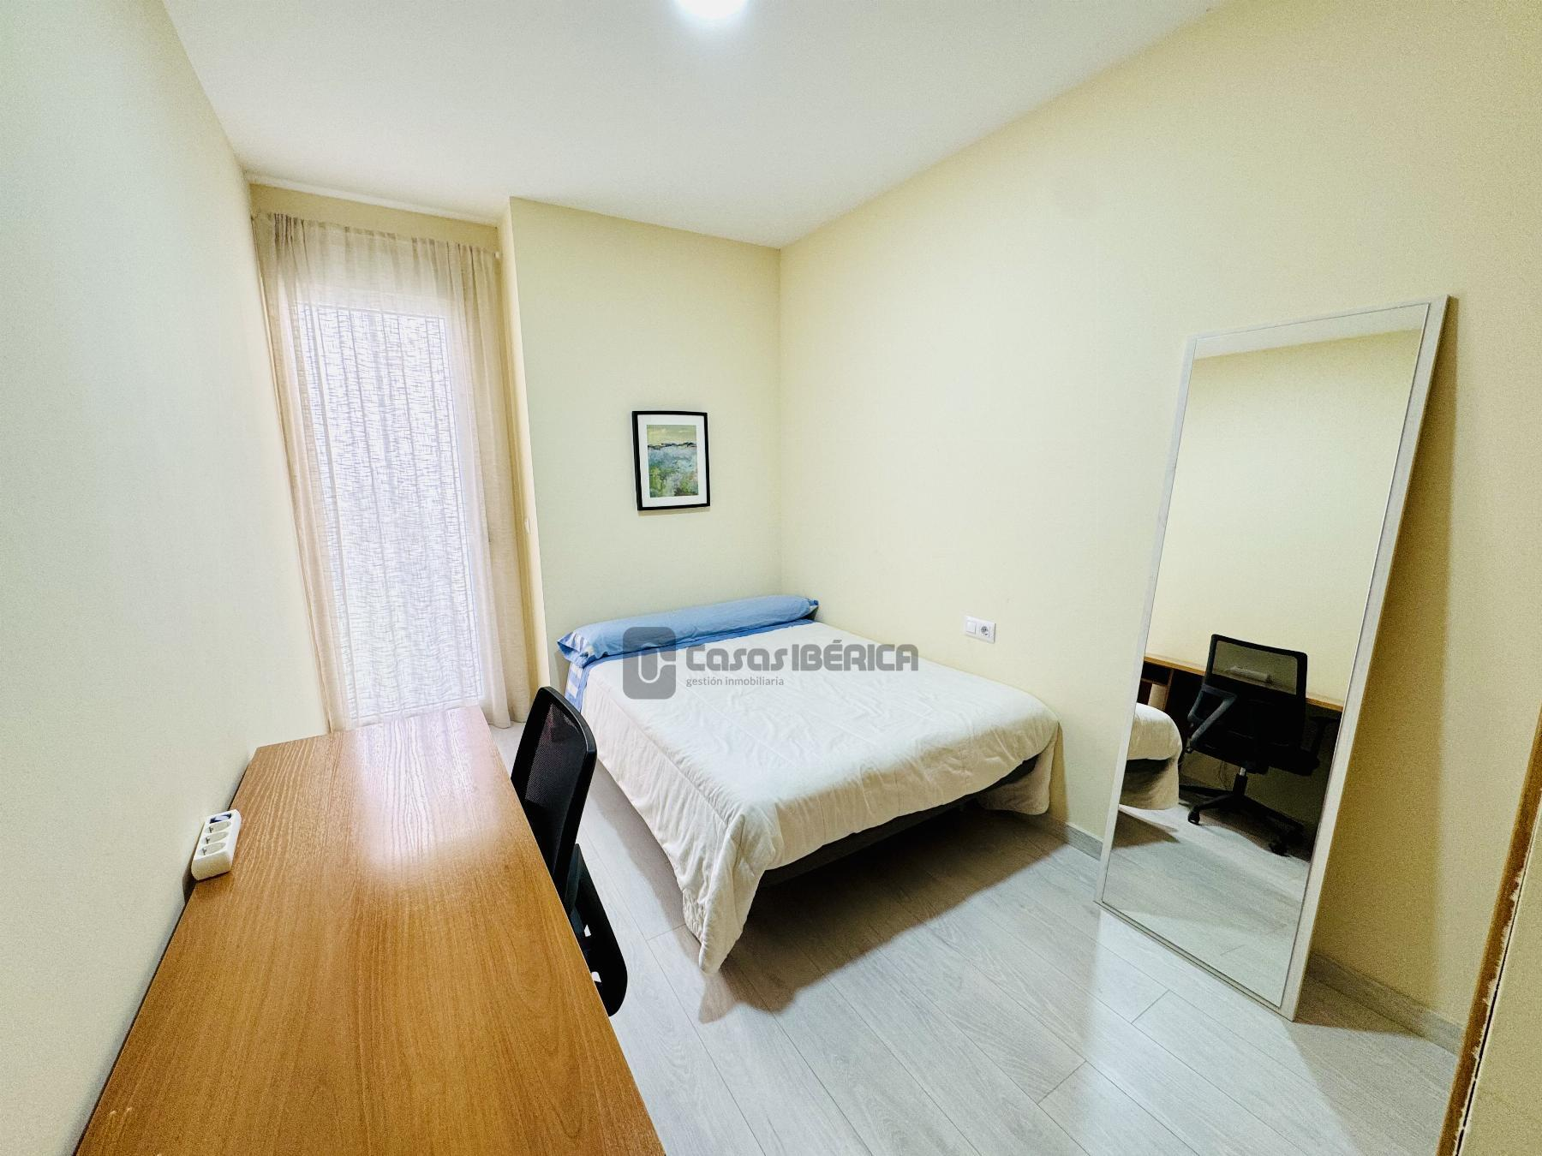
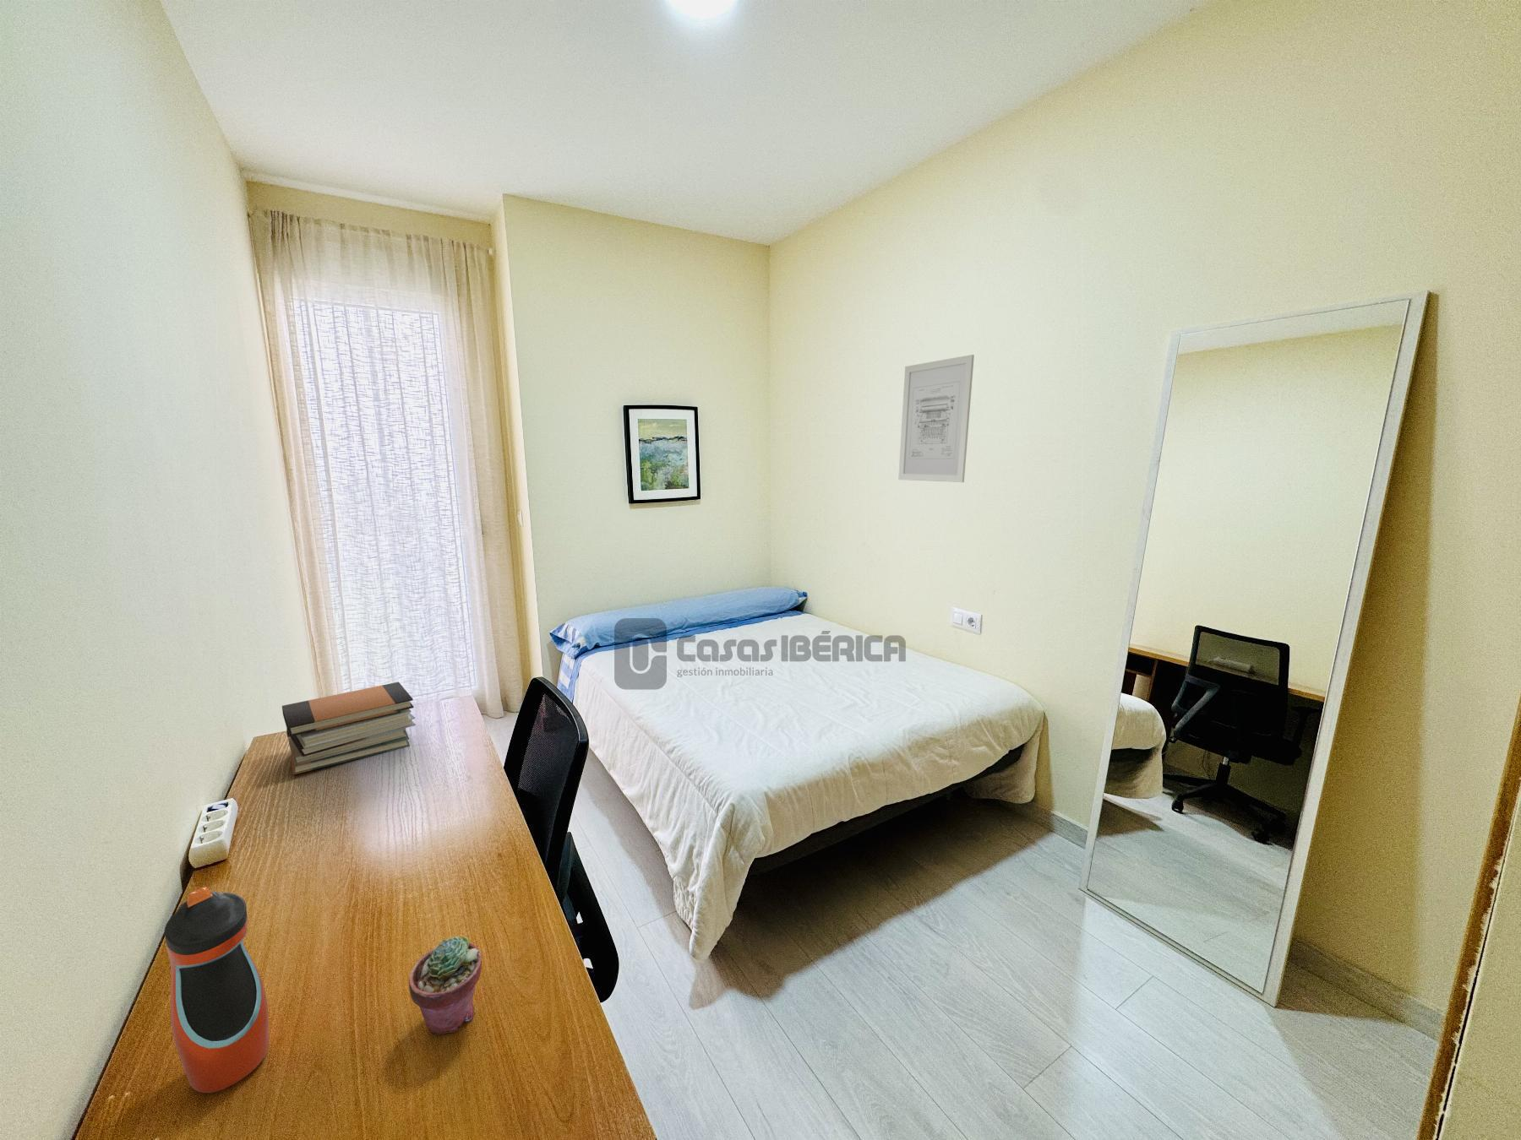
+ potted succulent [408,935,483,1036]
+ wall art [897,353,975,483]
+ water bottle [164,886,269,1093]
+ book stack [281,681,417,776]
